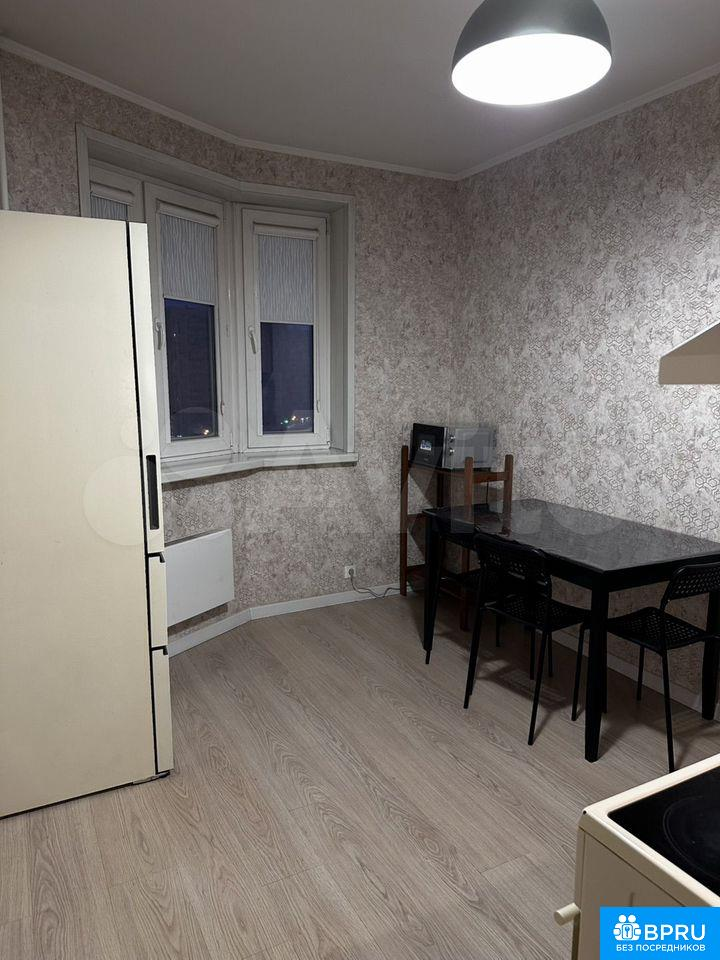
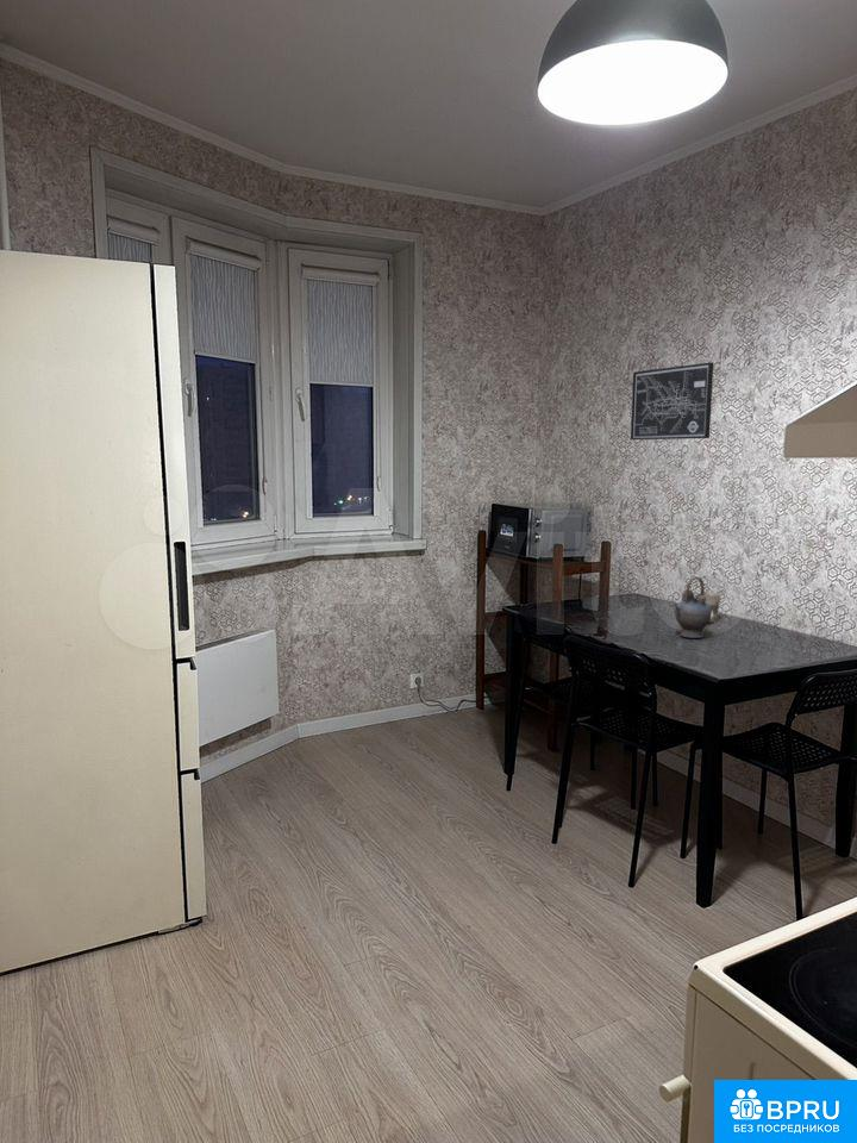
+ teapot [673,575,712,639]
+ cup [699,592,722,623]
+ wall art [630,362,714,441]
